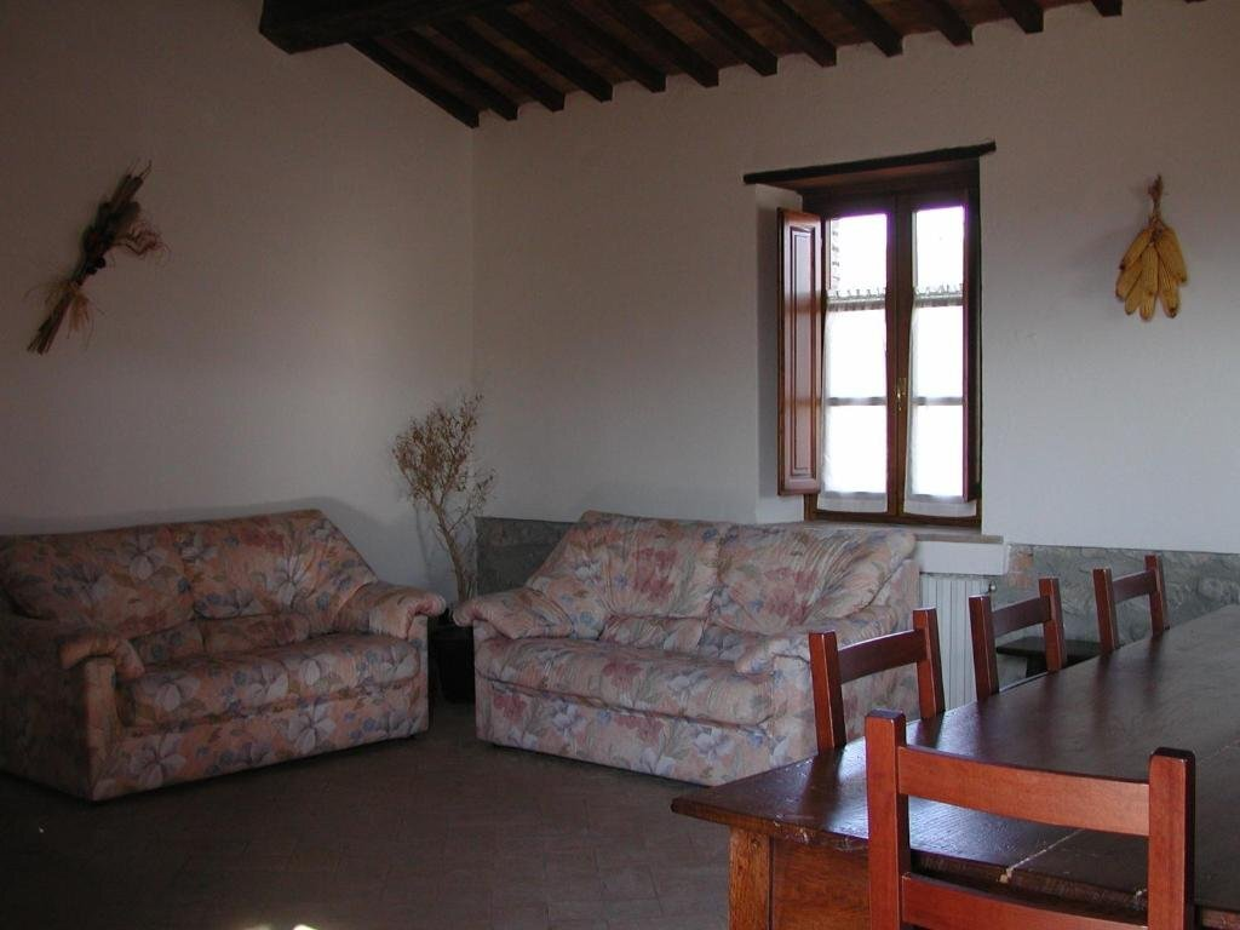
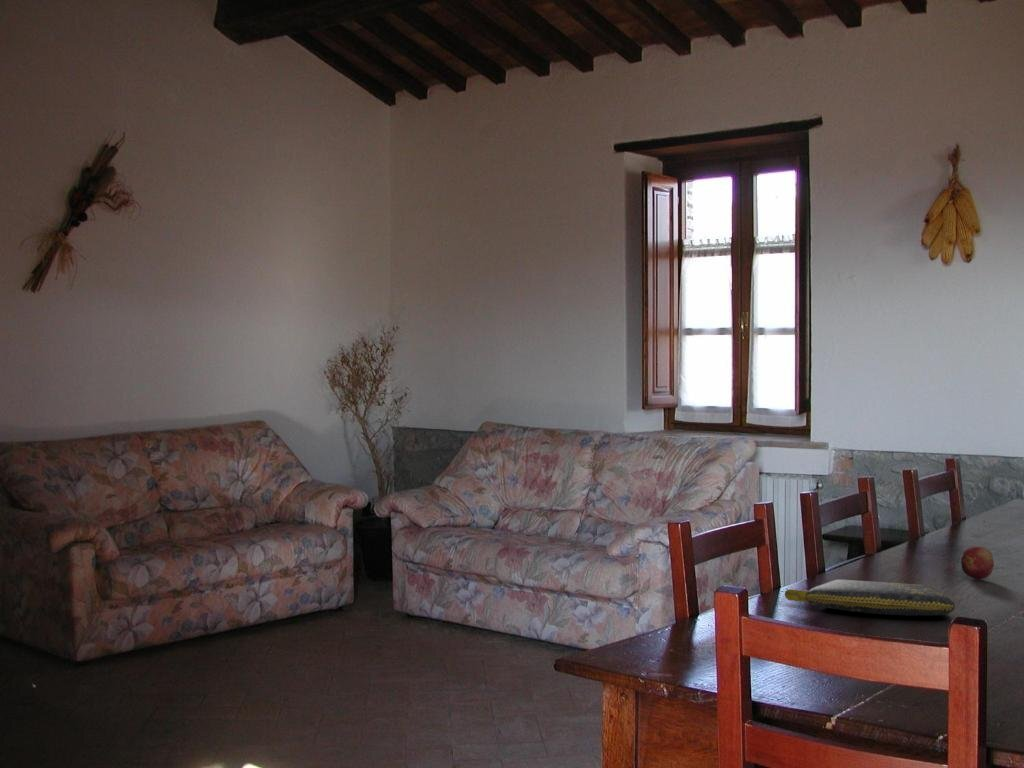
+ pouch [784,579,956,616]
+ fruit [960,546,995,580]
